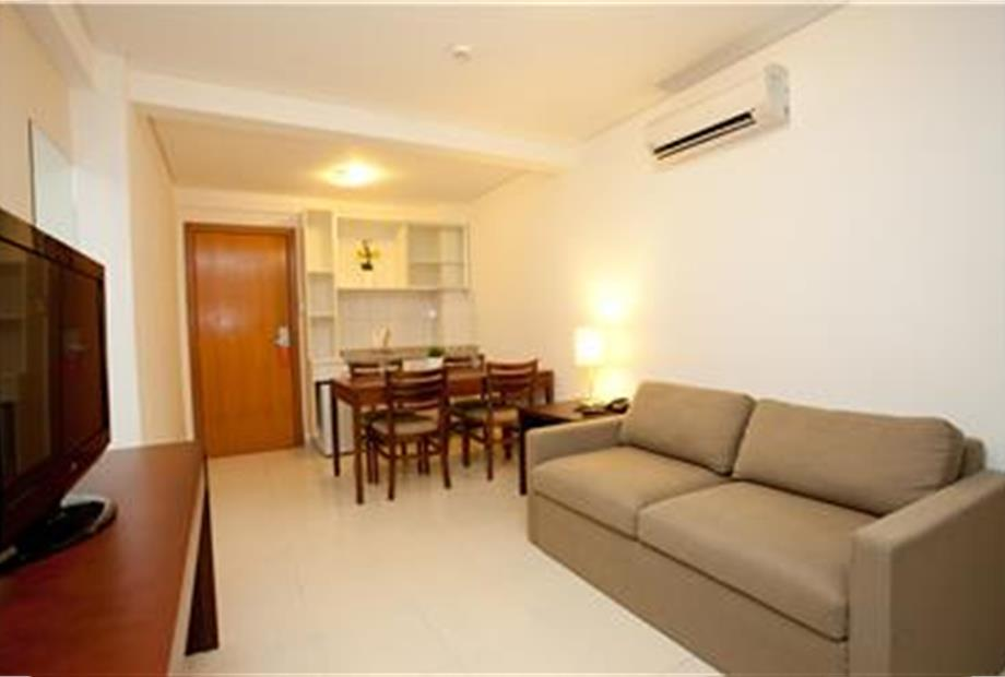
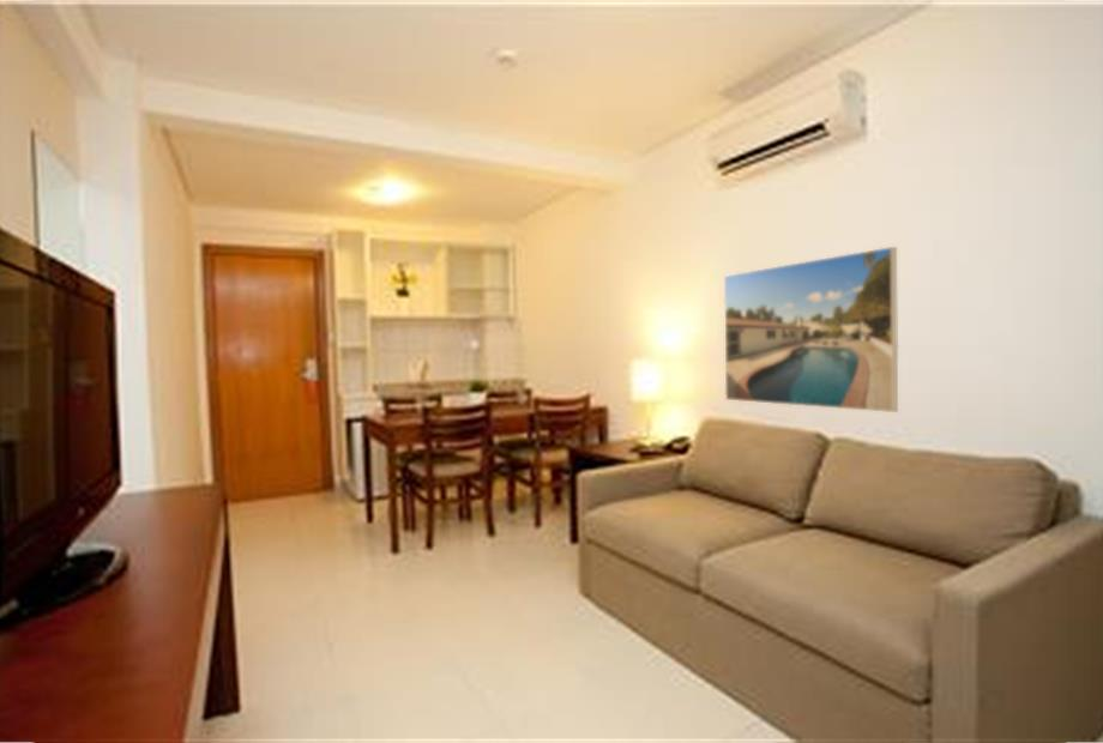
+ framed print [723,246,899,413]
